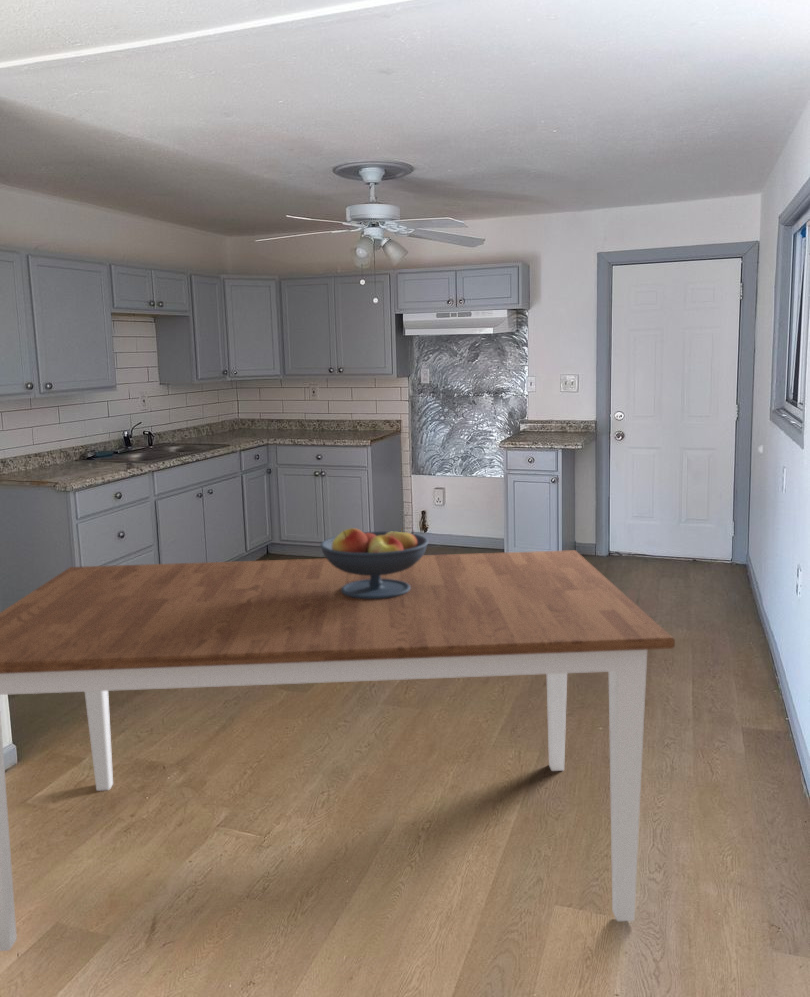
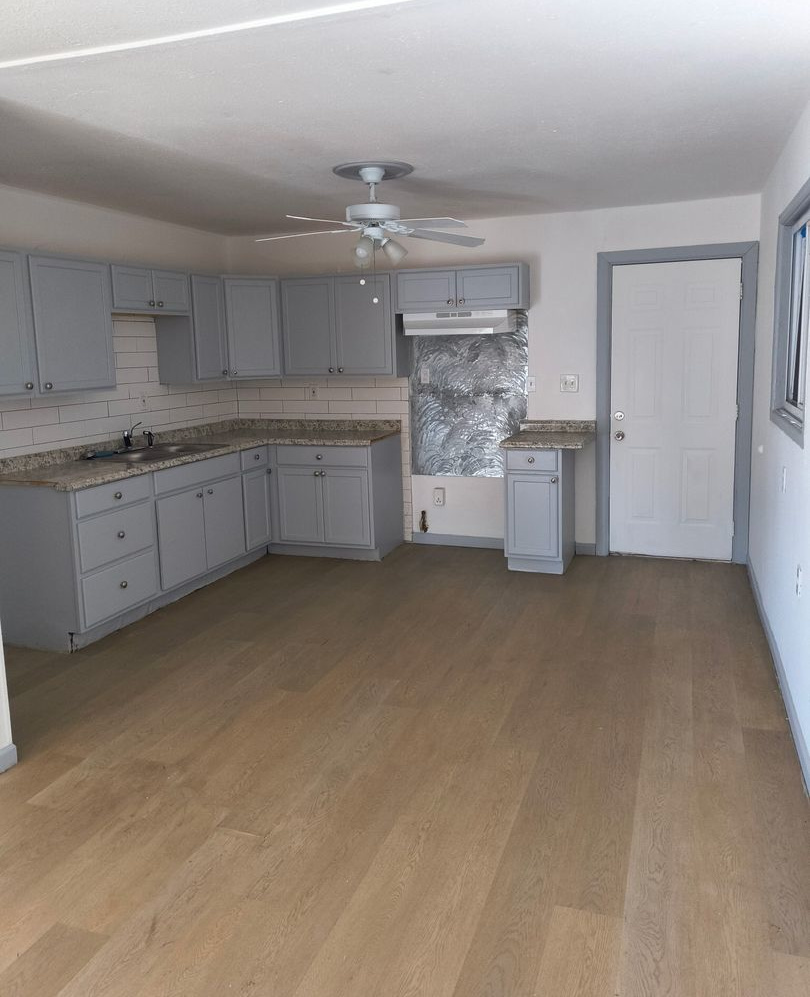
- fruit bowl [319,526,429,599]
- dining table [0,549,676,952]
